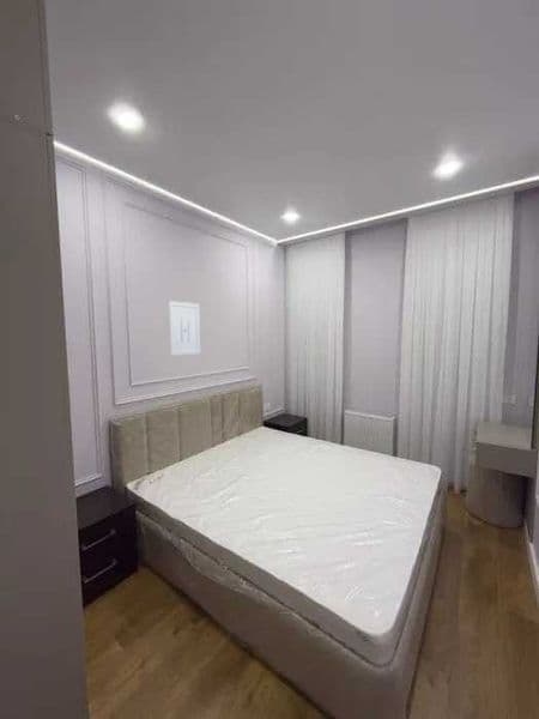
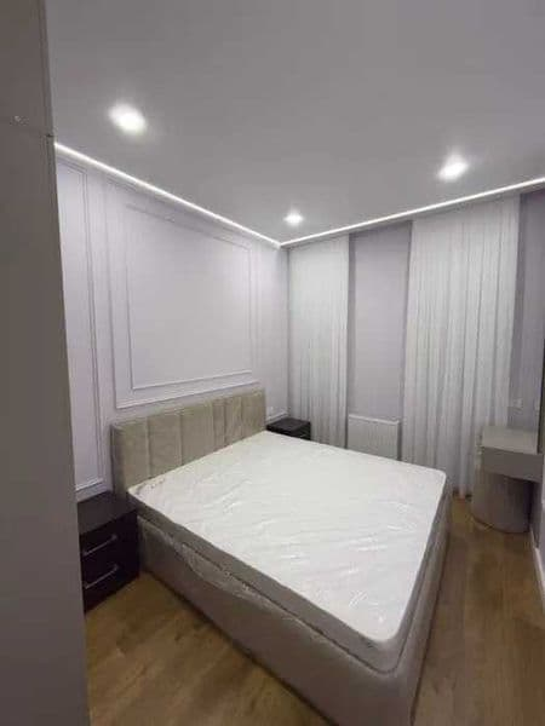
- wall art [168,300,201,357]
